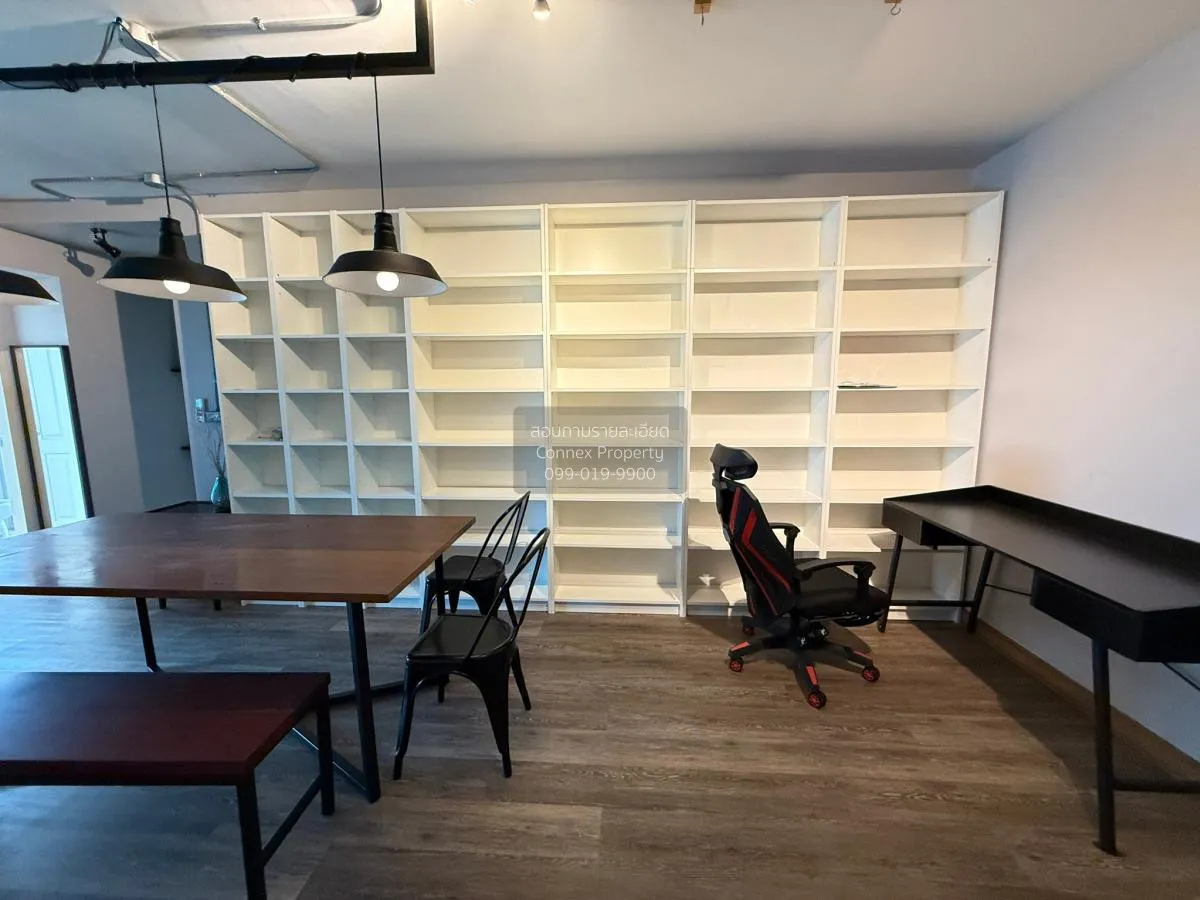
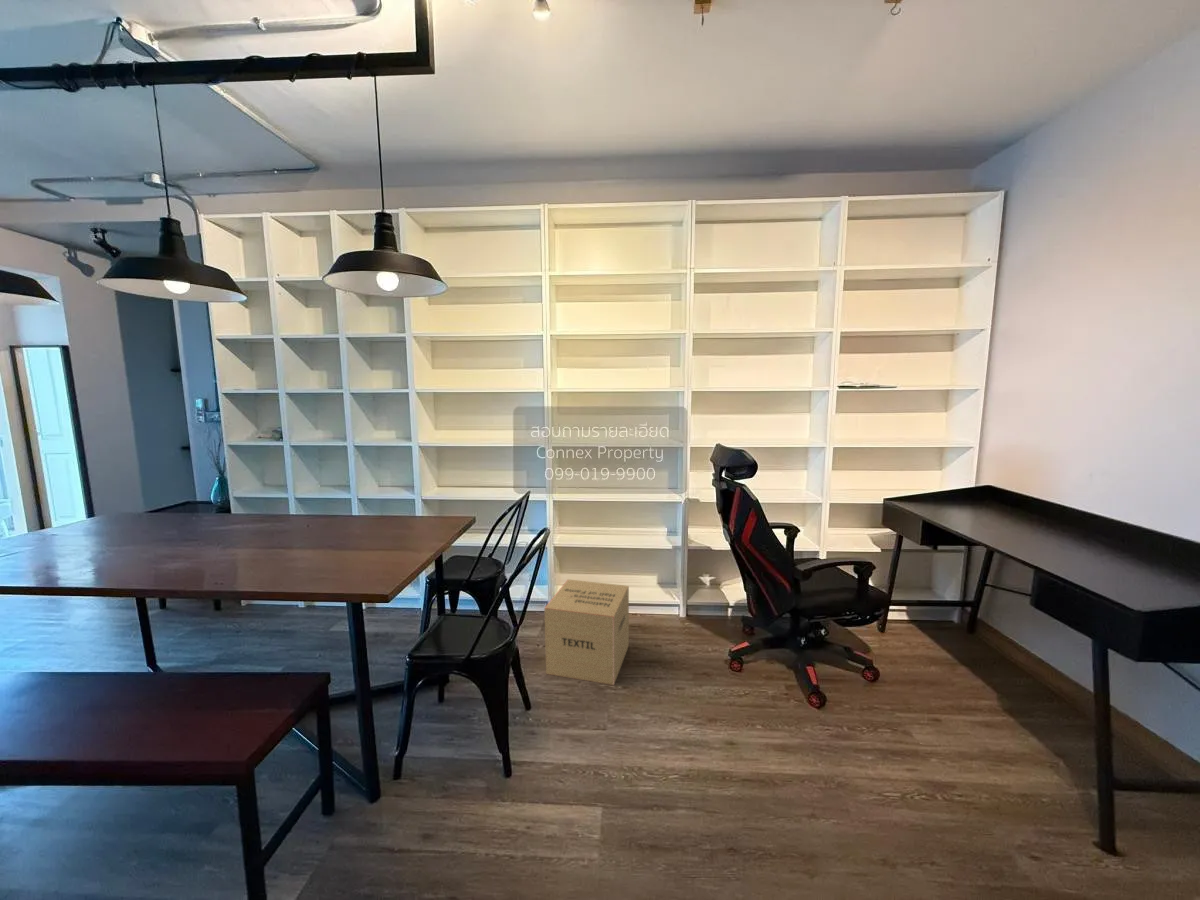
+ cardboard box [543,578,630,686]
